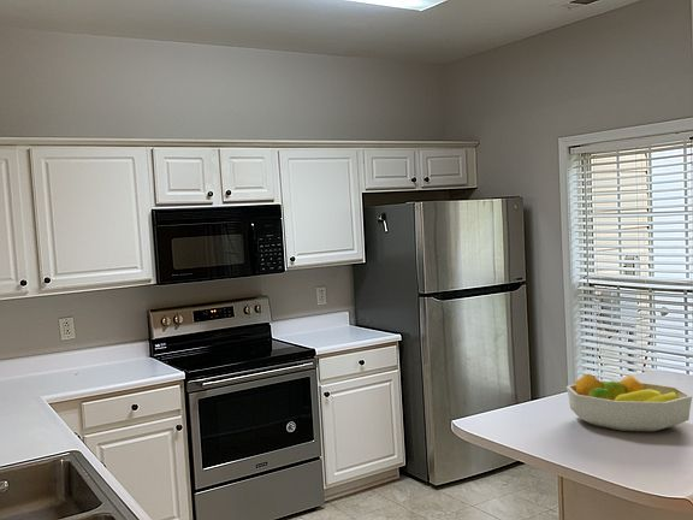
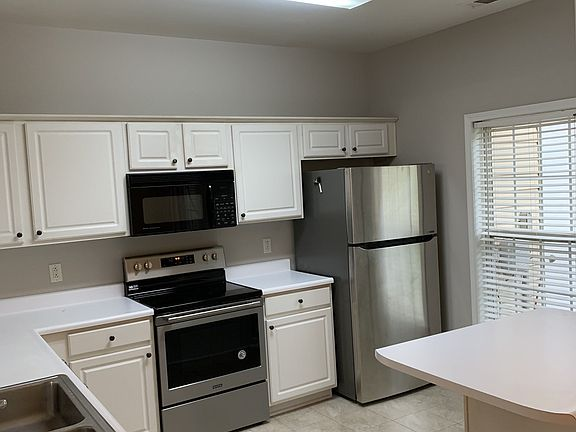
- fruit bowl [565,373,693,432]
